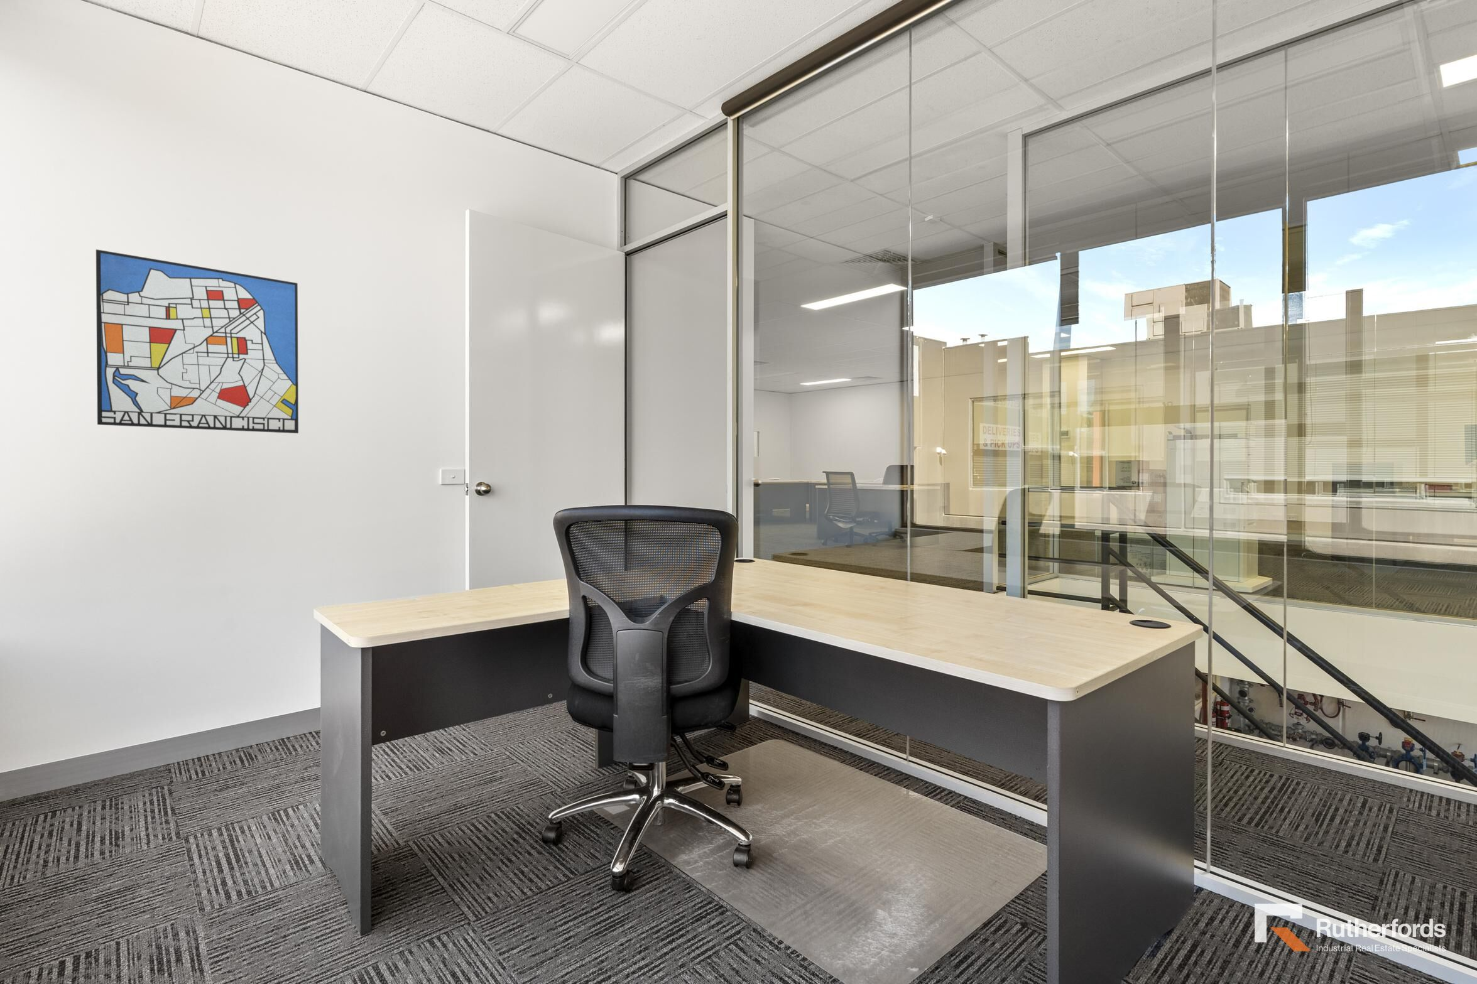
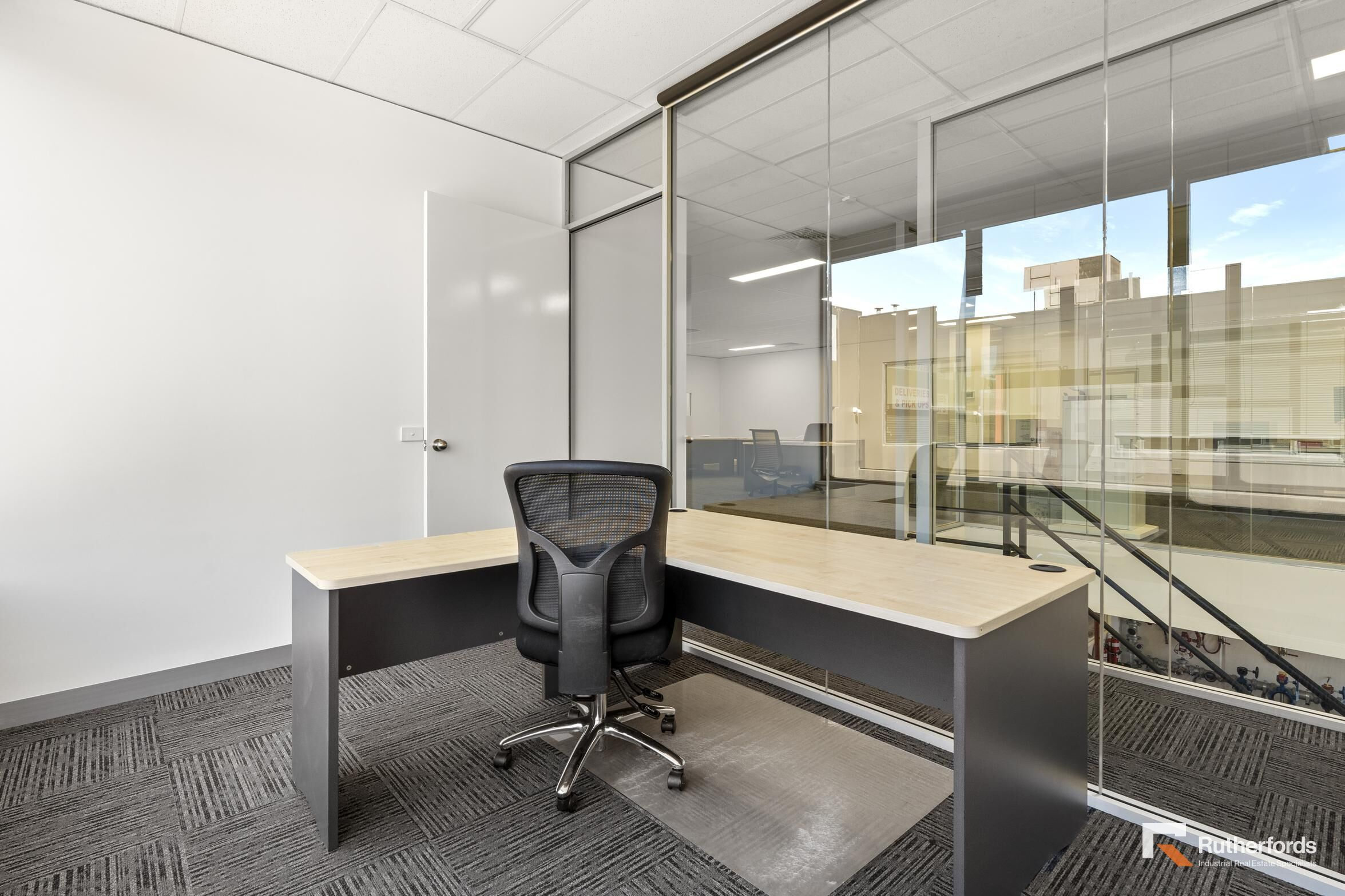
- wall art [96,248,299,434]
